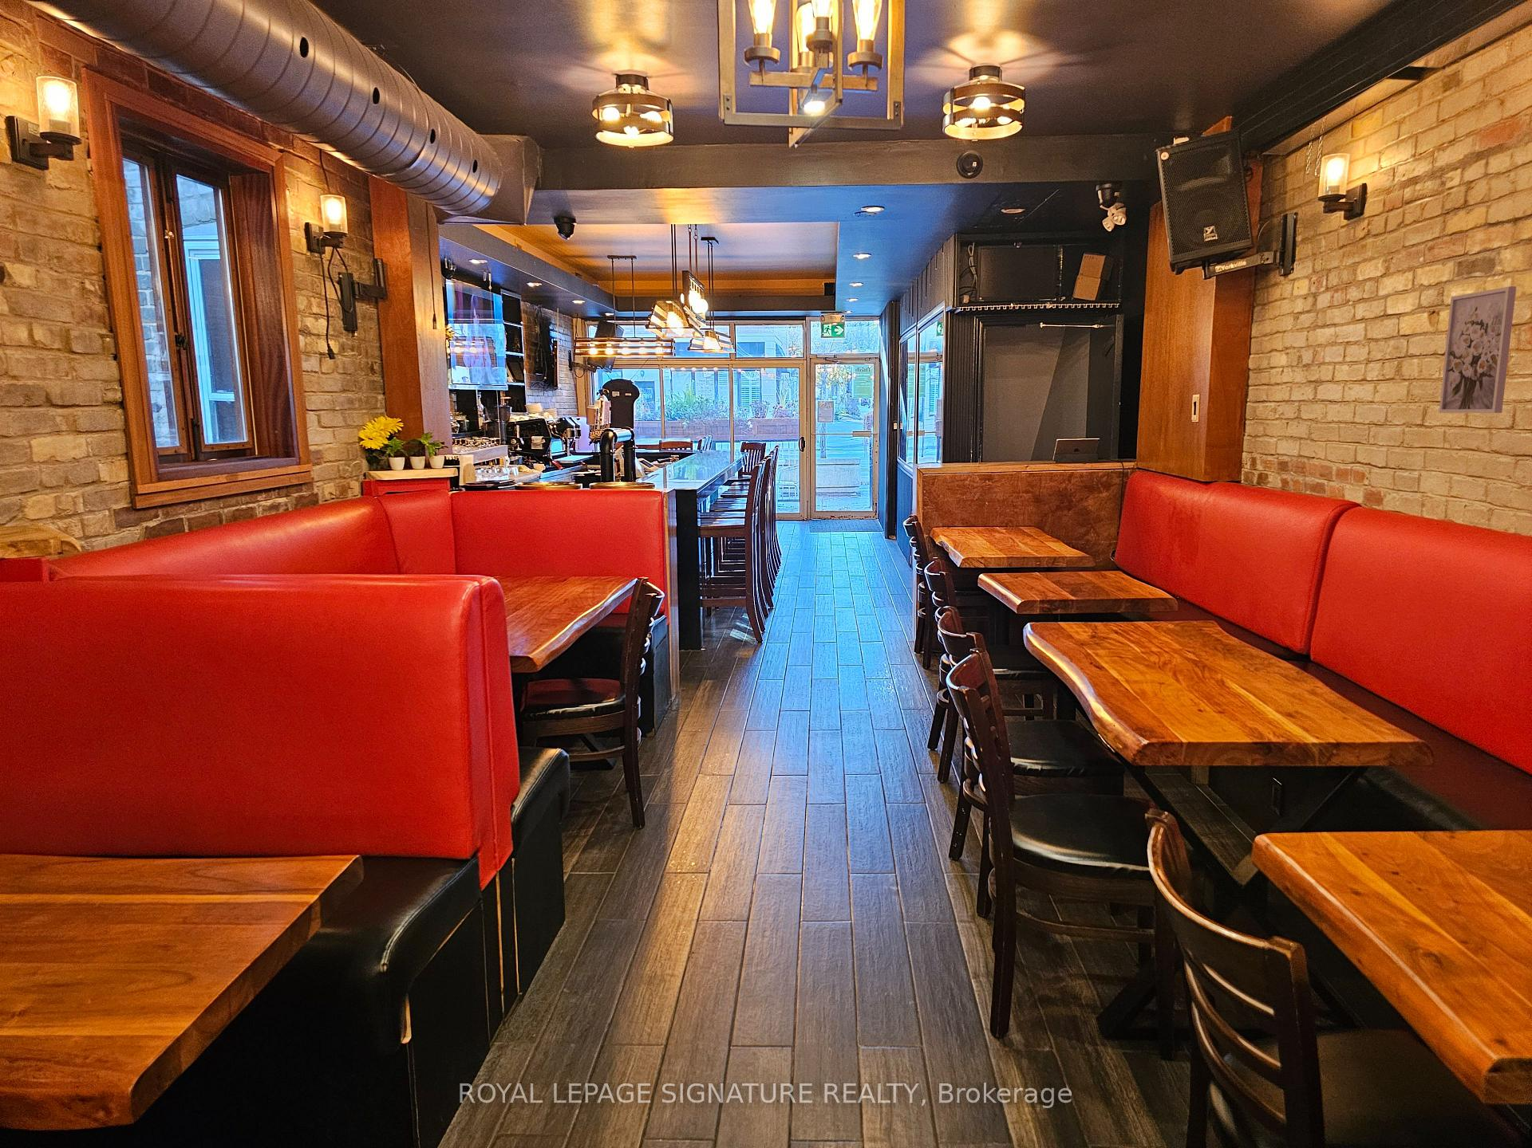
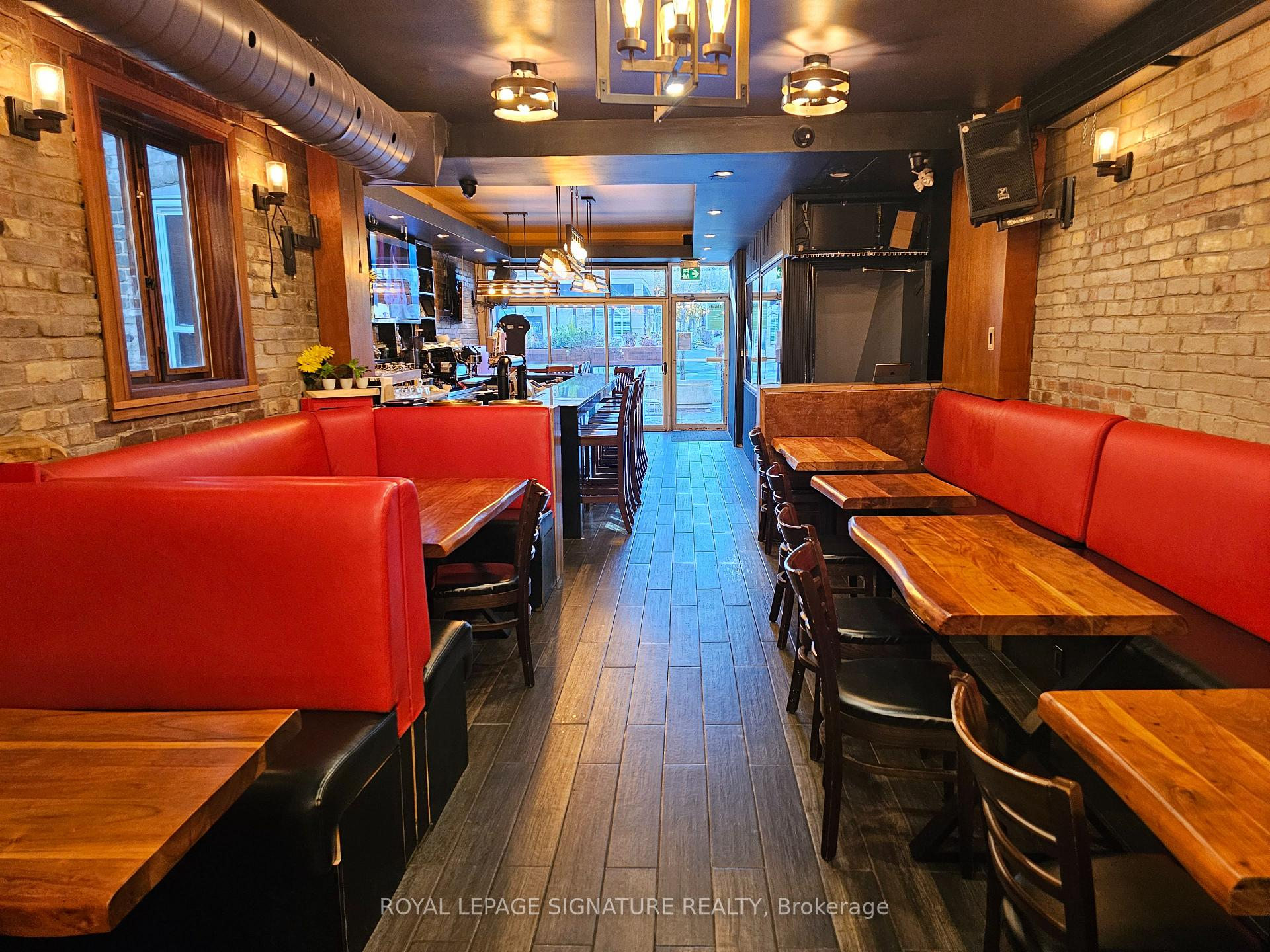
- wall art [1439,286,1516,414]
